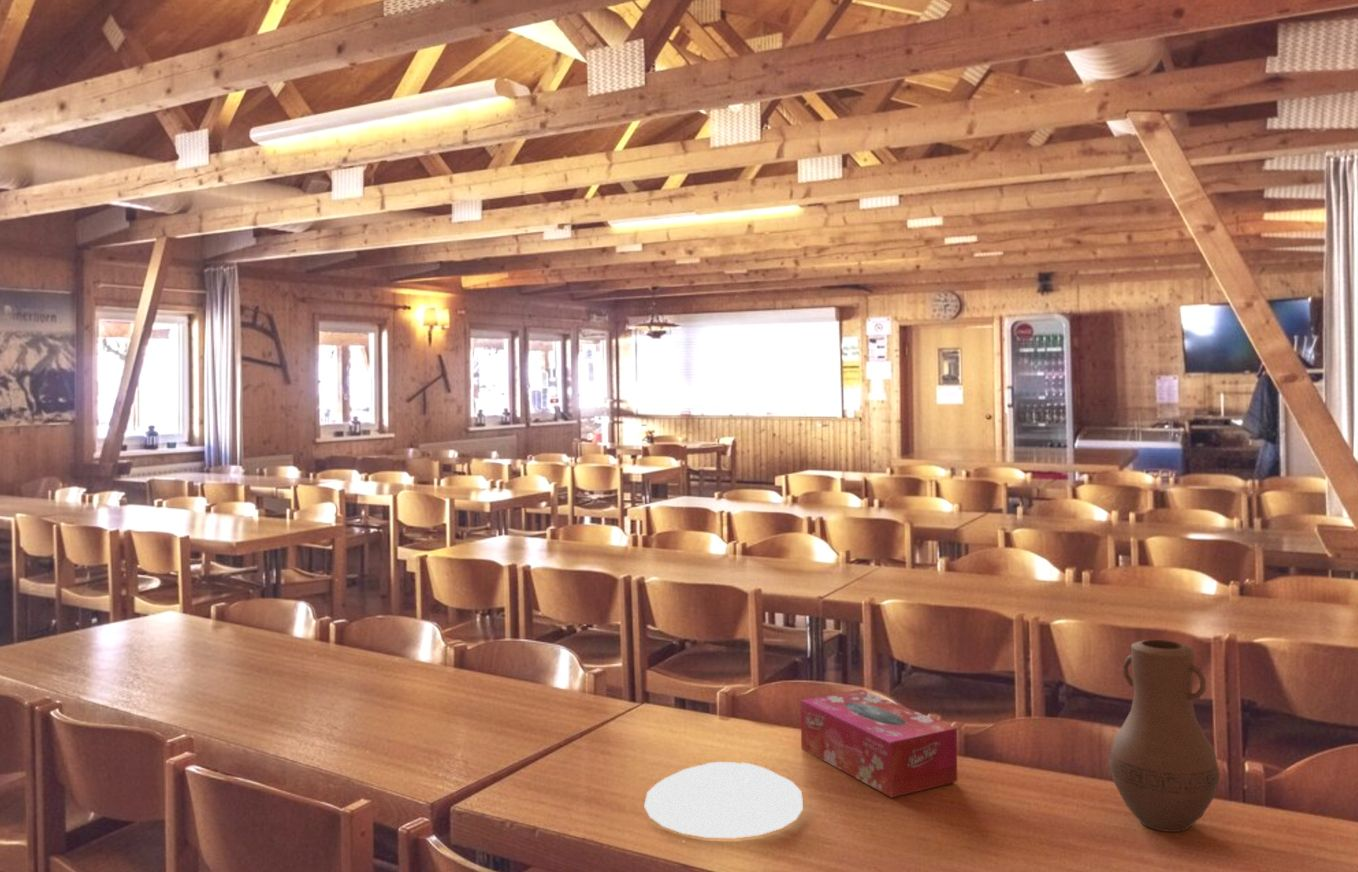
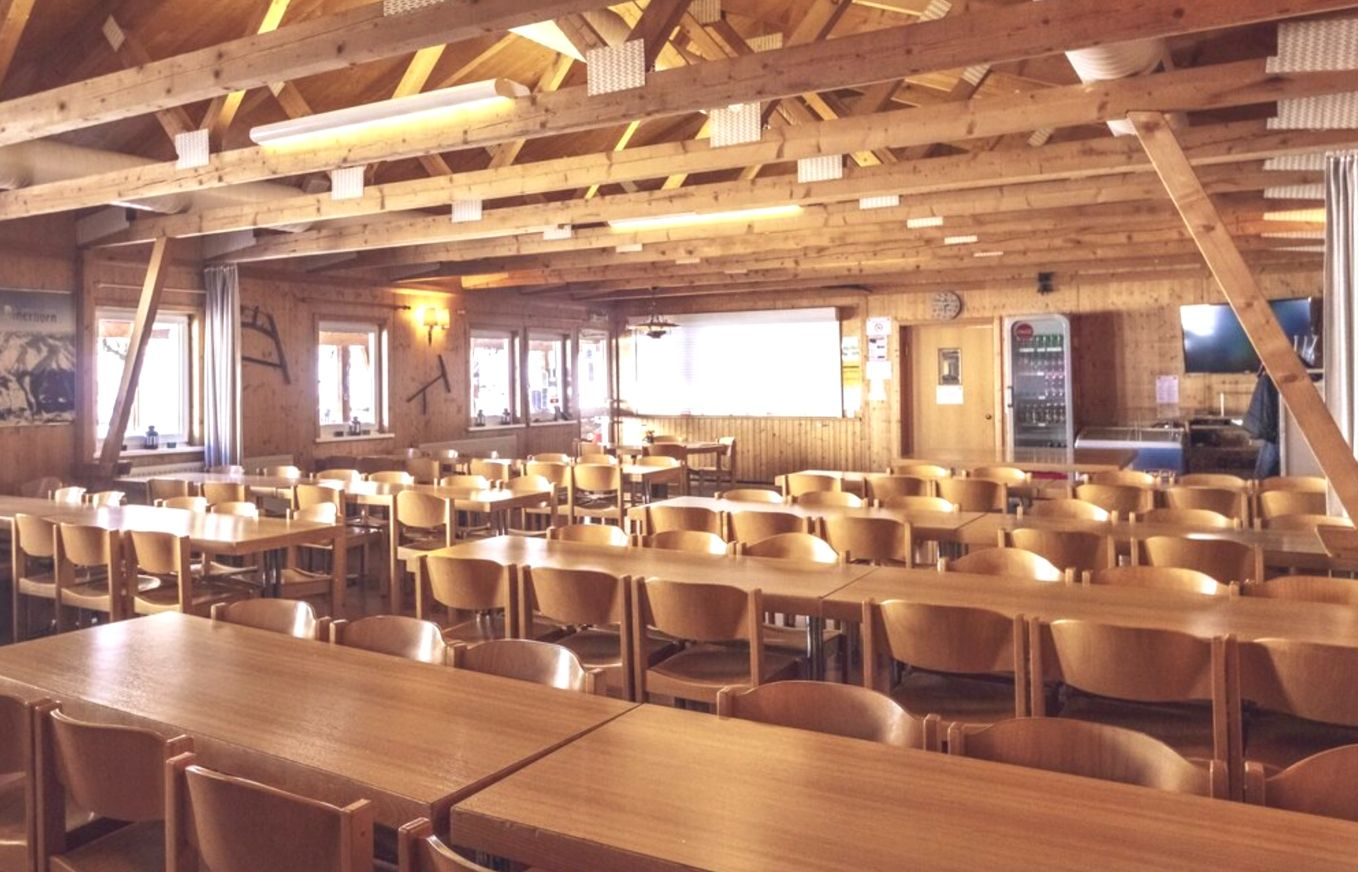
- tissue box [800,688,958,799]
- plate [643,761,804,839]
- vase [1108,639,1221,833]
